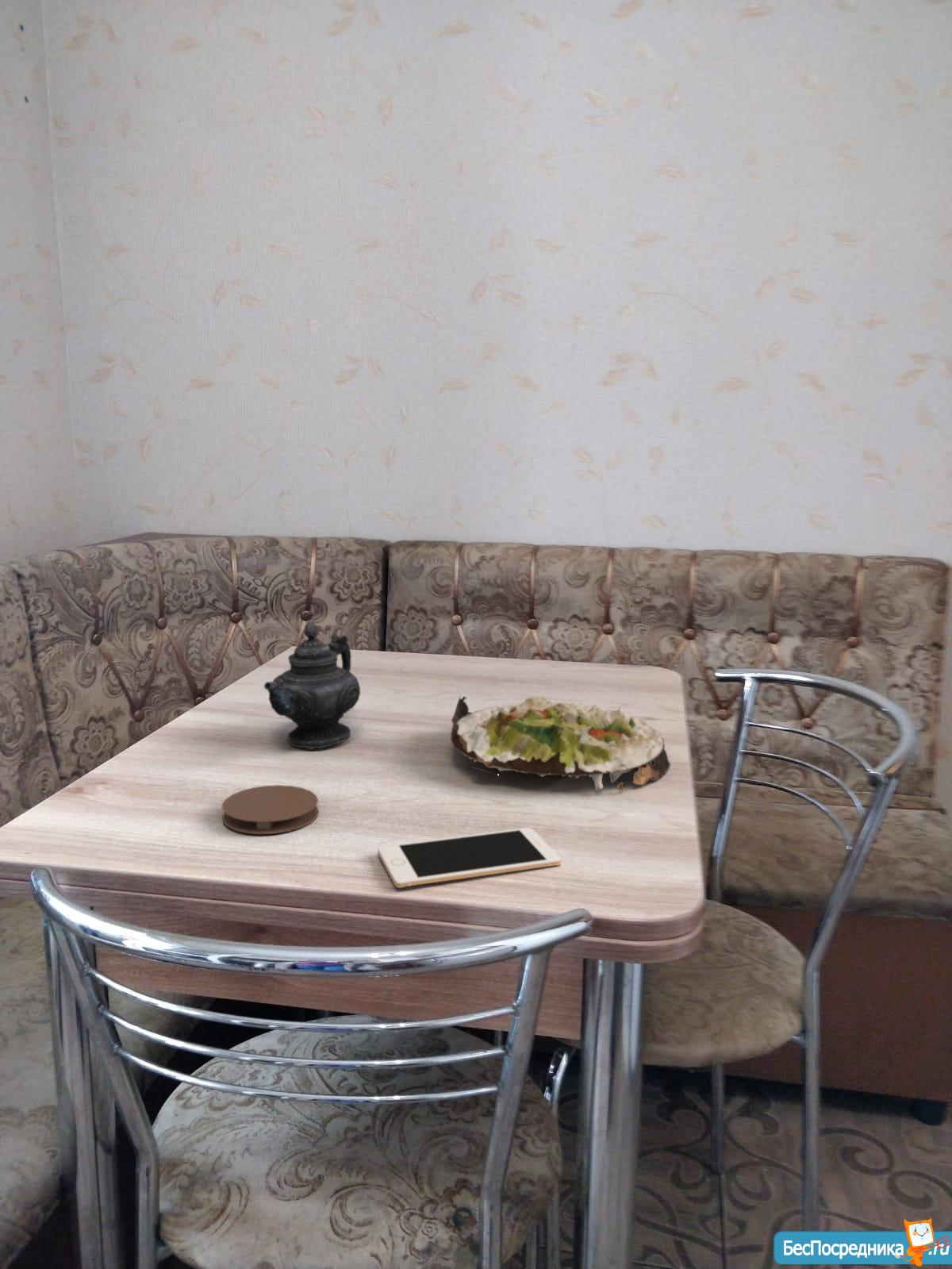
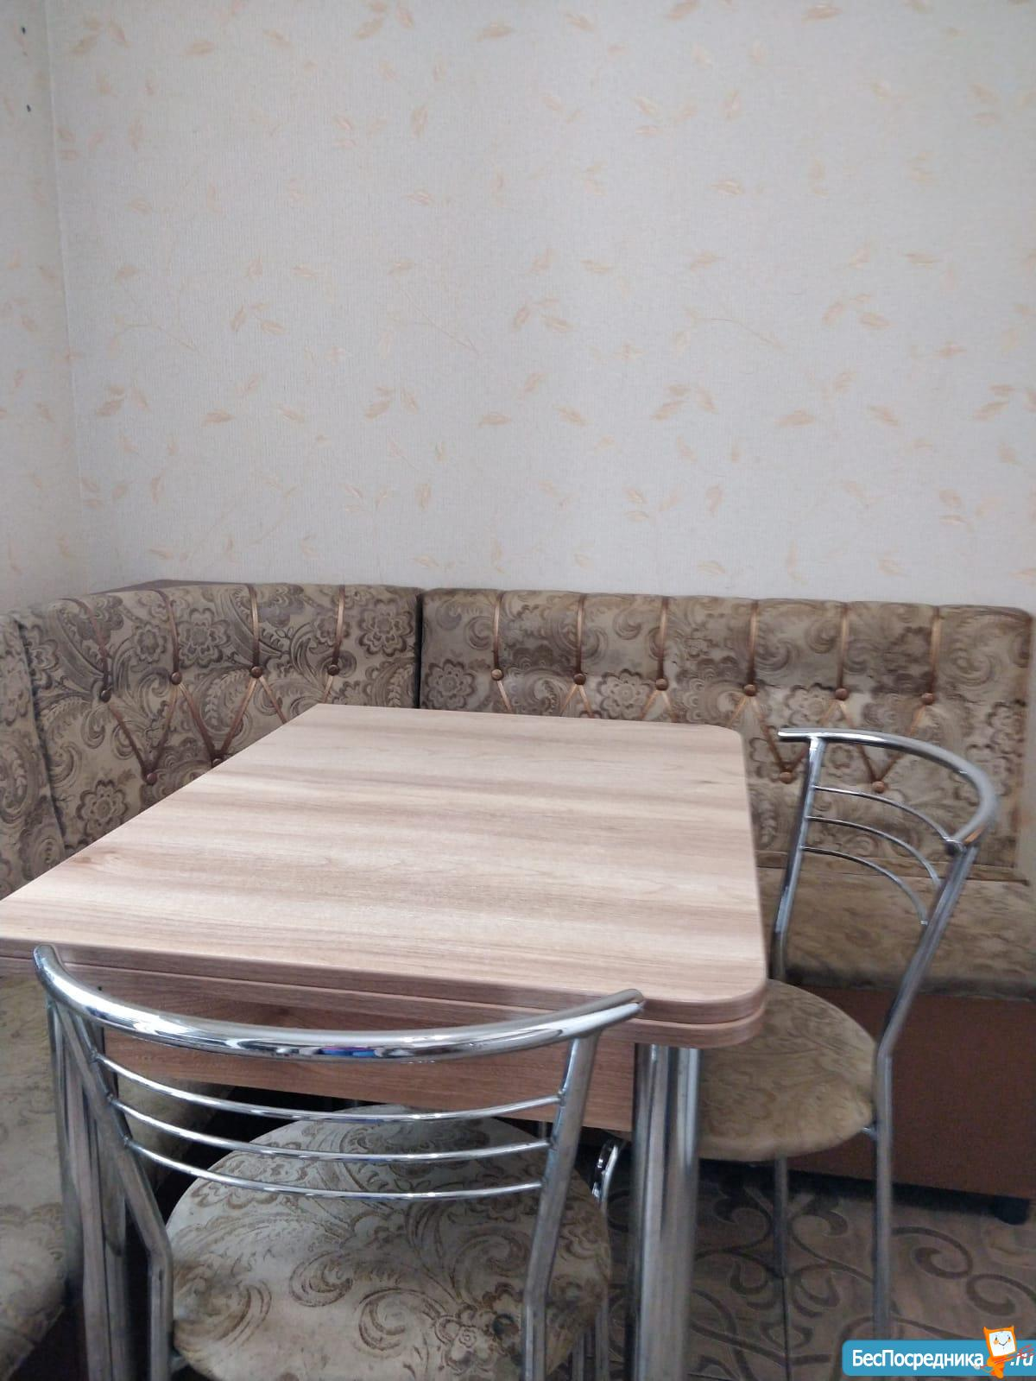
- teapot [263,619,361,750]
- cell phone [377,827,562,889]
- coaster [221,784,319,835]
- salad plate [450,695,671,794]
